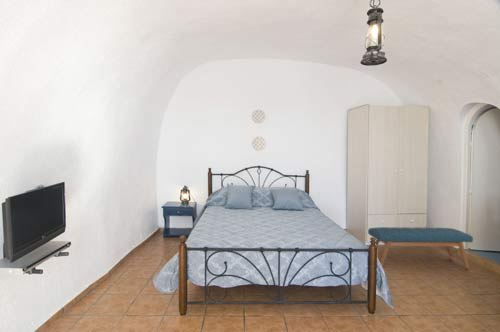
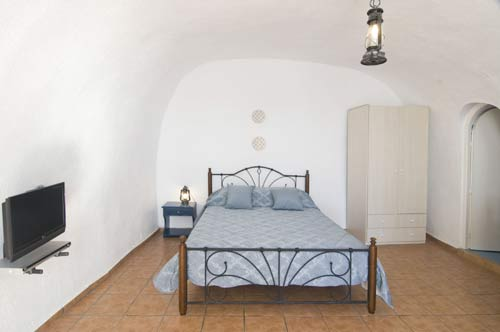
- bench [367,226,474,270]
